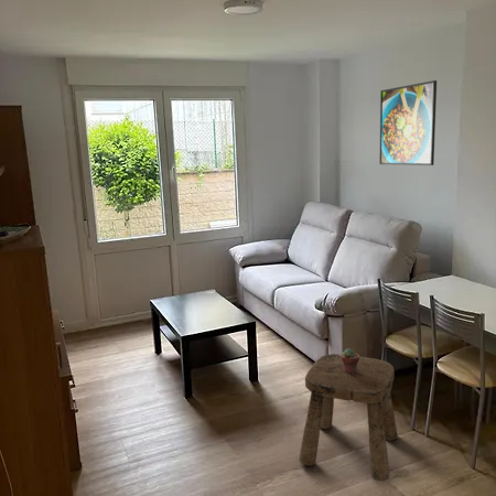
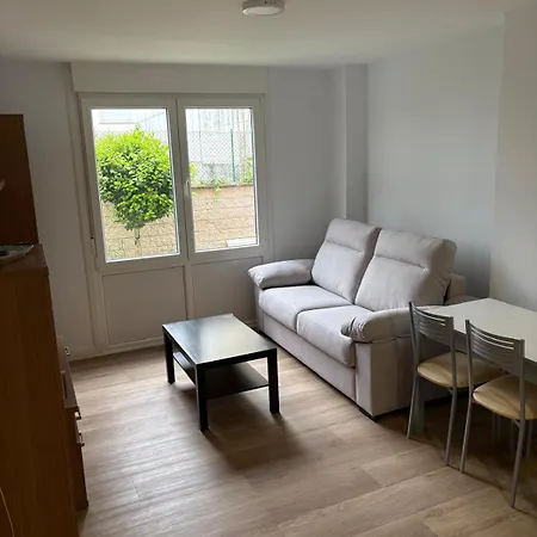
- stool [299,353,399,482]
- potted succulent [341,347,360,374]
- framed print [378,79,438,166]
